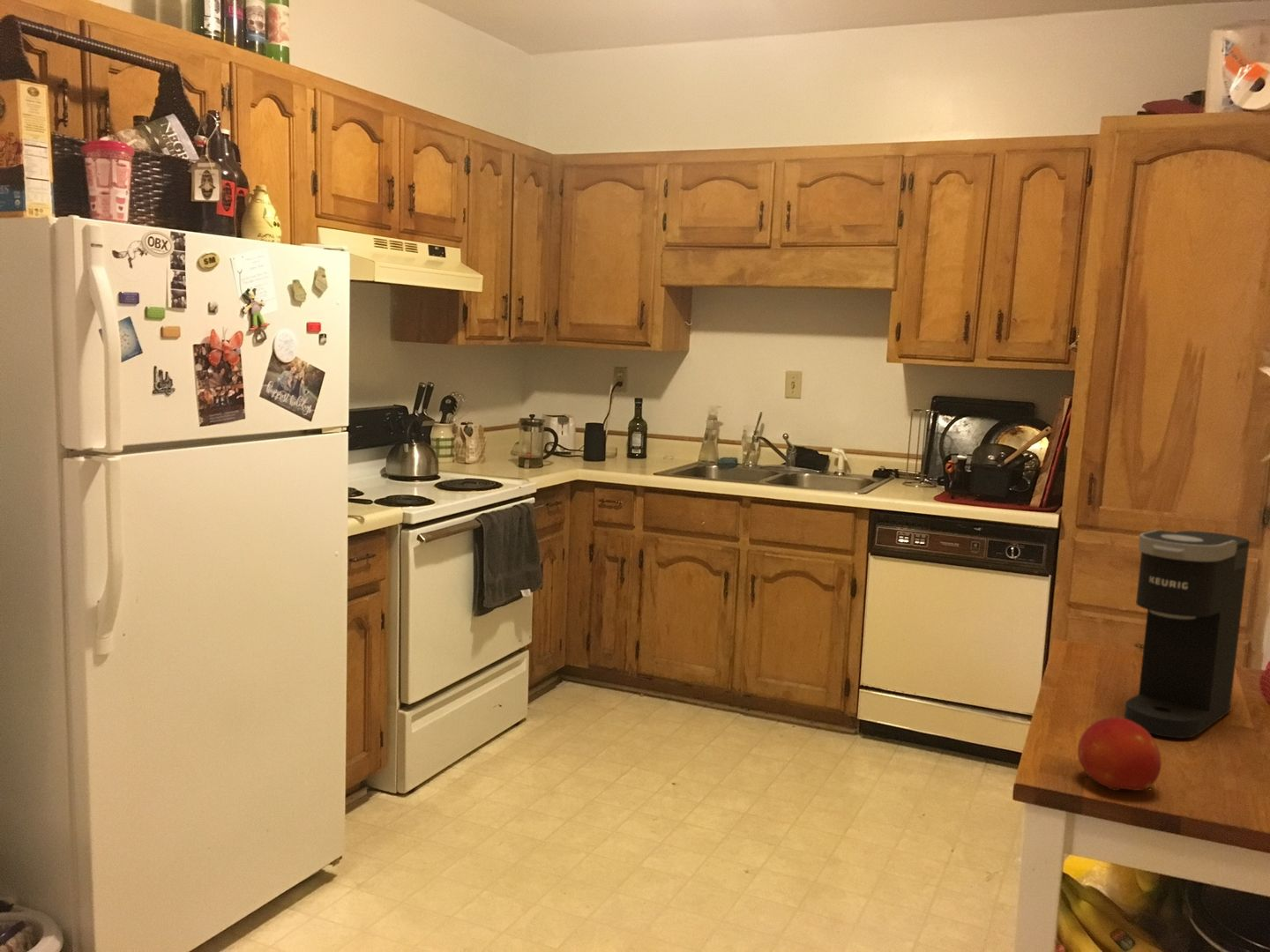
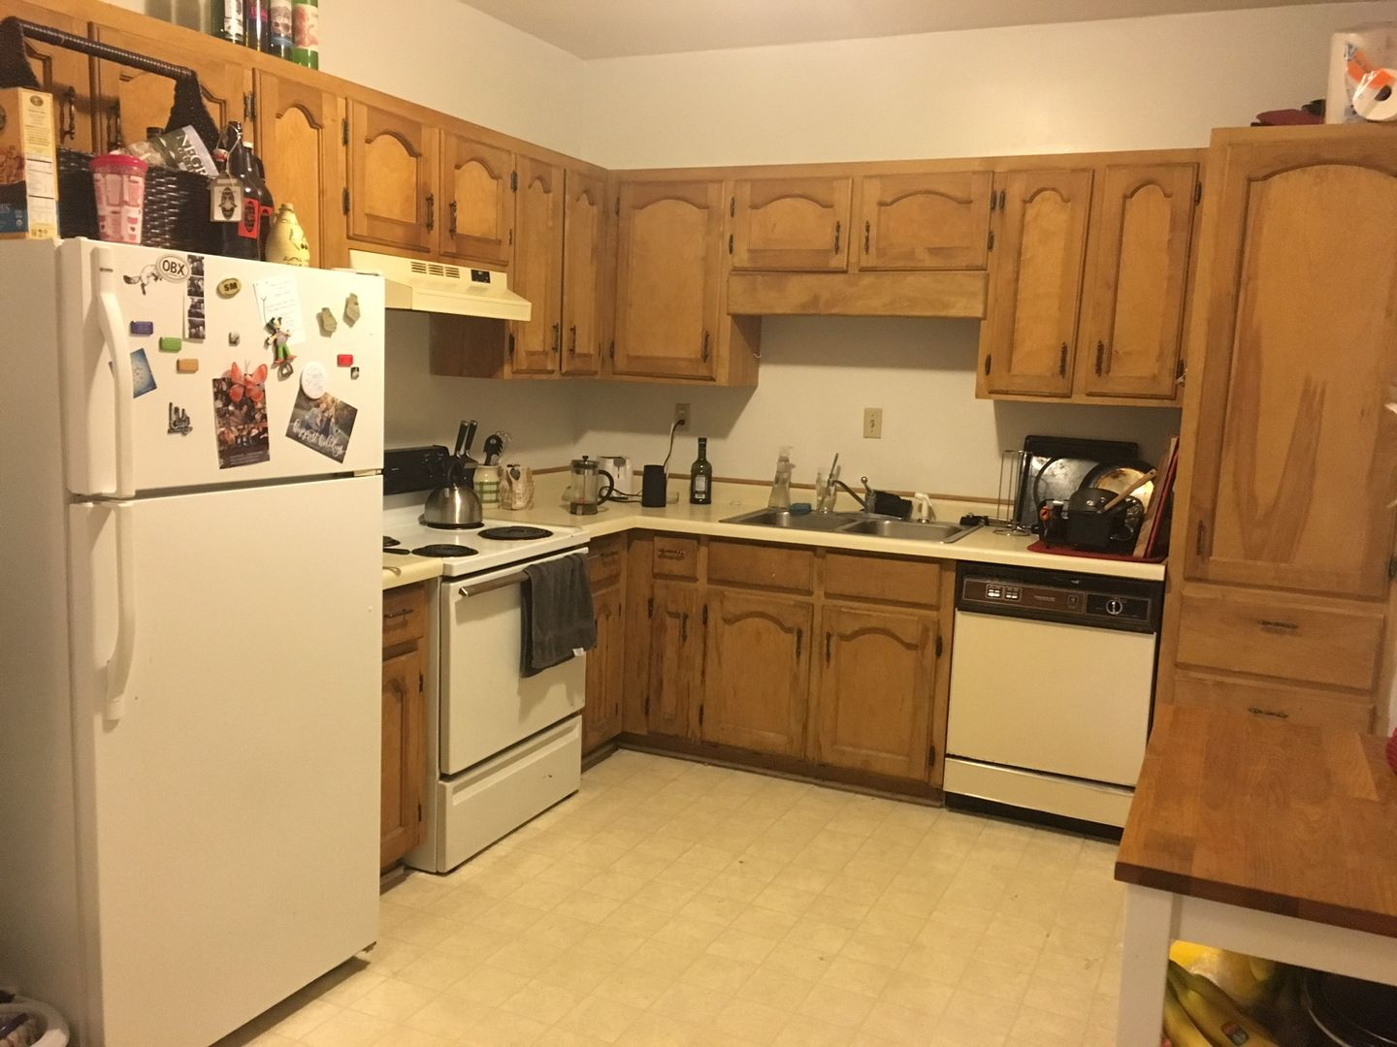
- coffee maker [1124,529,1251,739]
- fruit [1077,717,1162,792]
